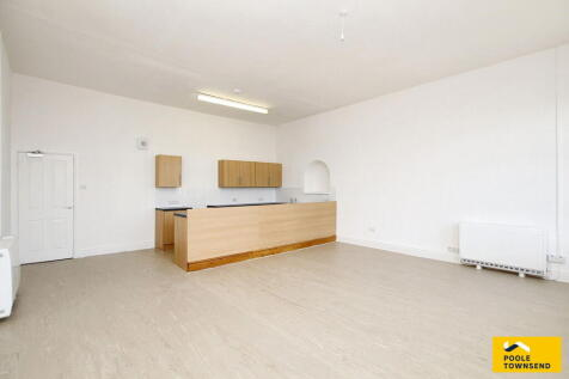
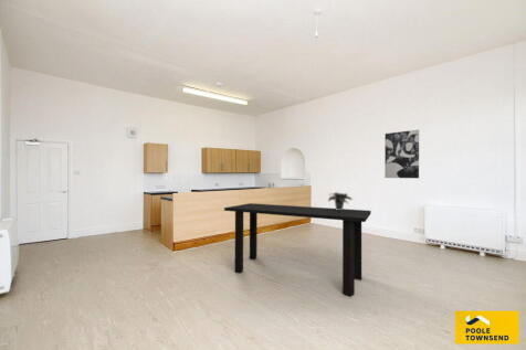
+ dining table [223,202,372,297]
+ potted plant [327,191,354,210]
+ wall art [383,129,420,179]
